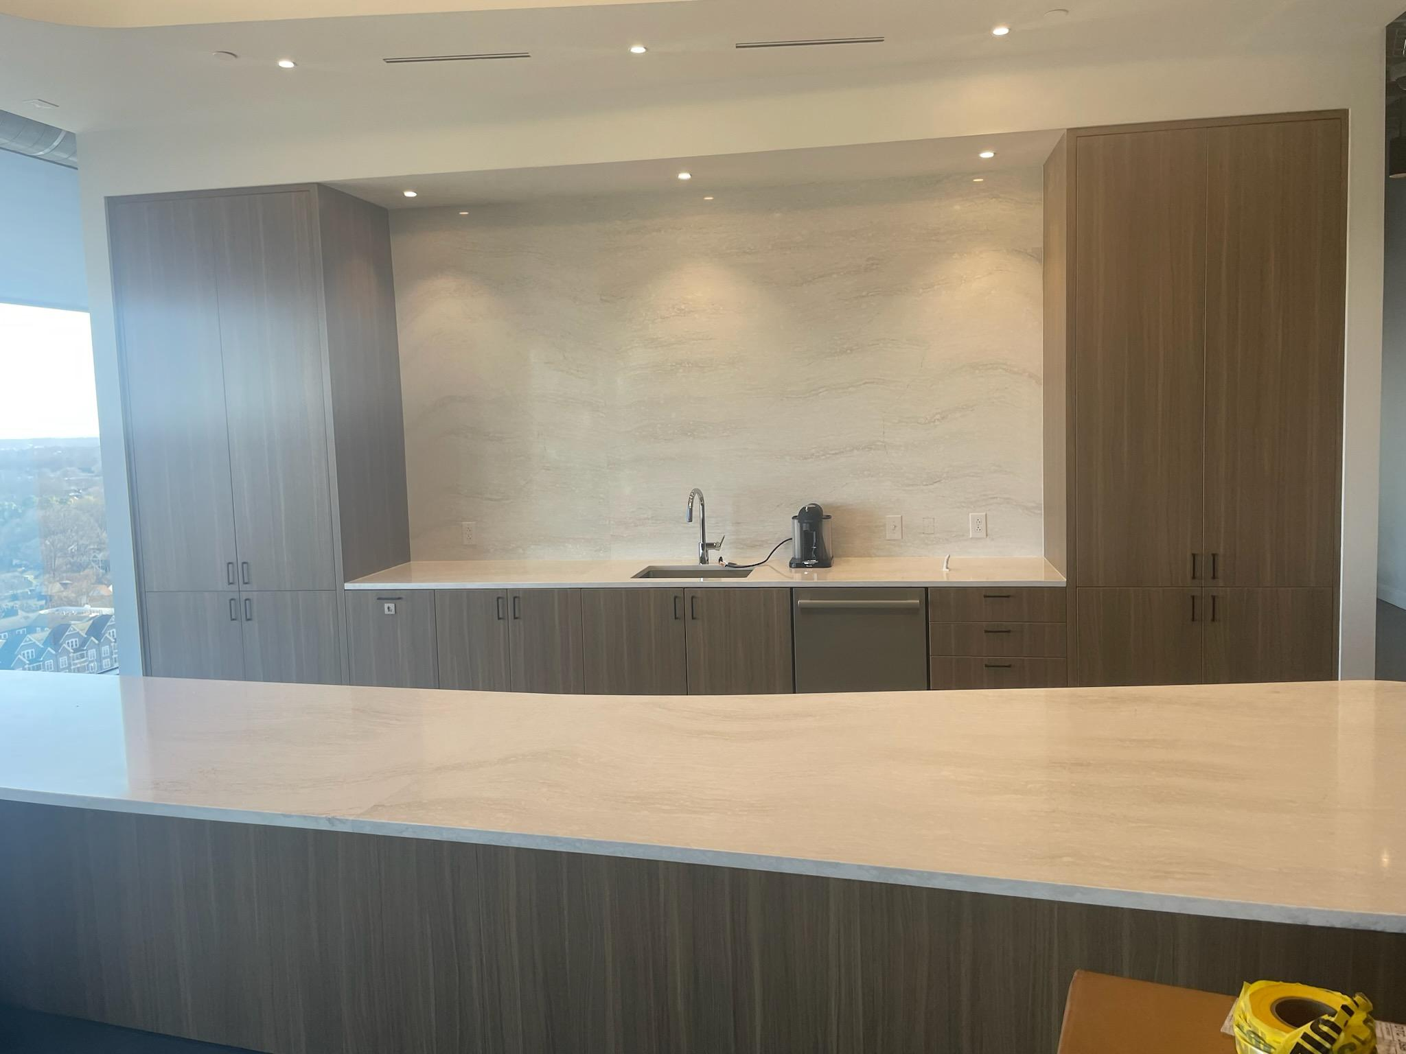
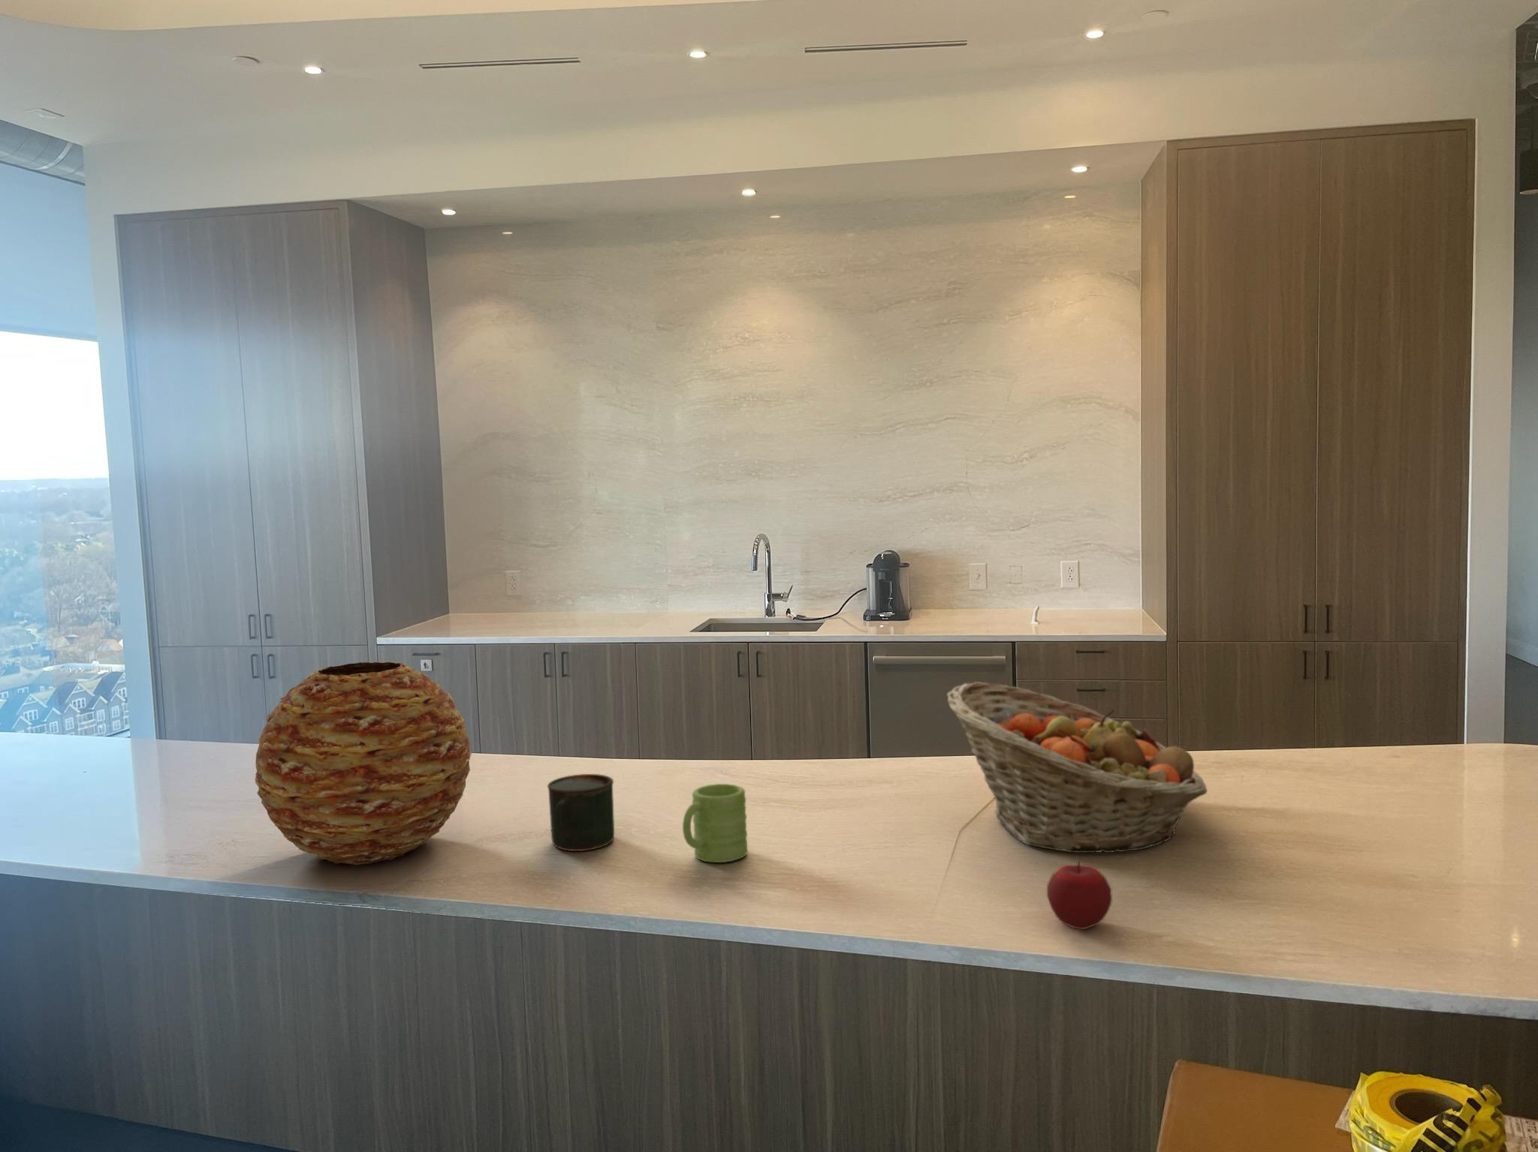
+ fruit basket [946,681,1207,853]
+ vase [254,661,472,865]
+ apple [1046,860,1113,931]
+ mug [682,783,748,863]
+ mug [546,773,615,852]
